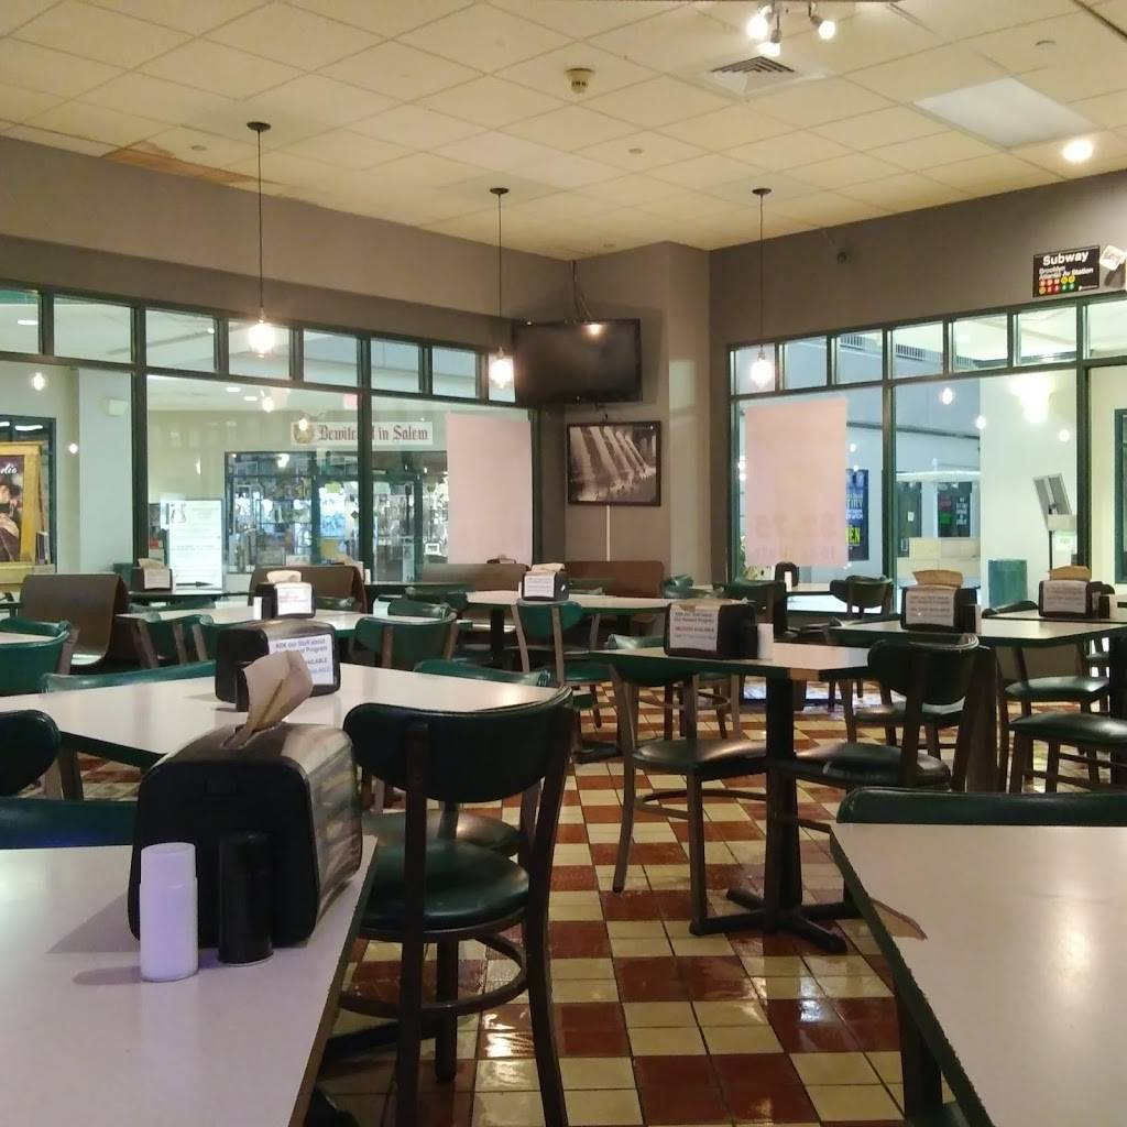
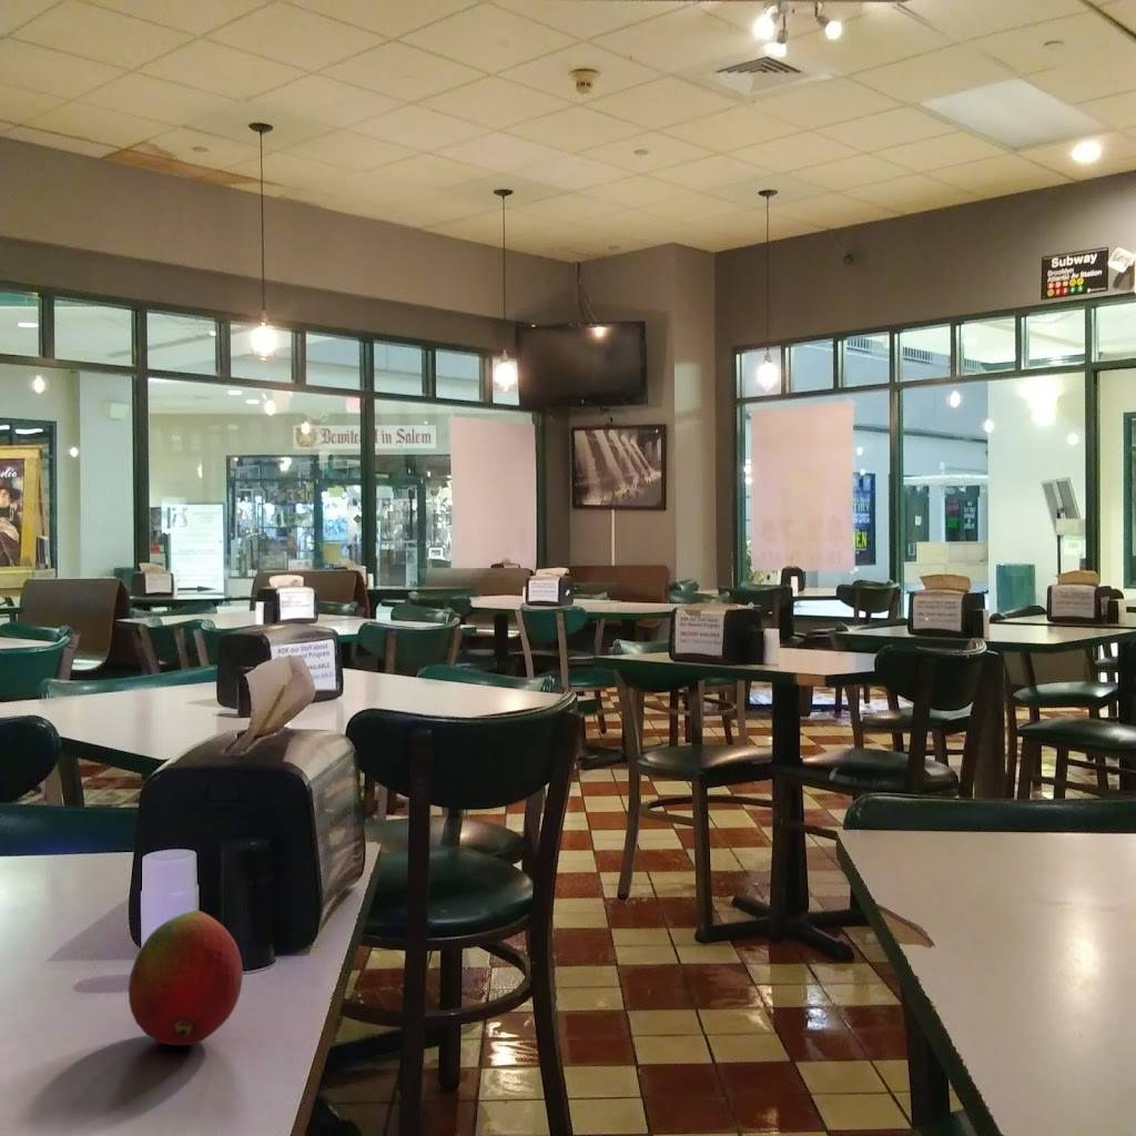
+ fruit [128,910,244,1046]
